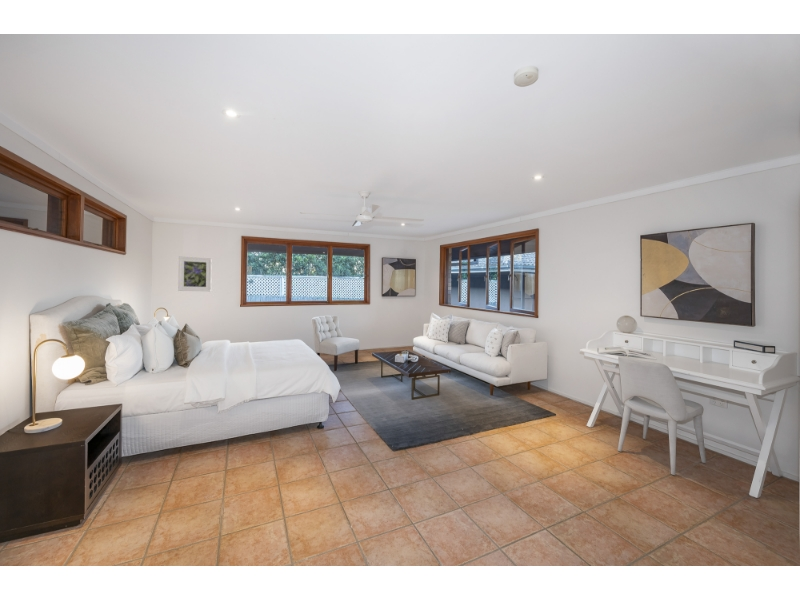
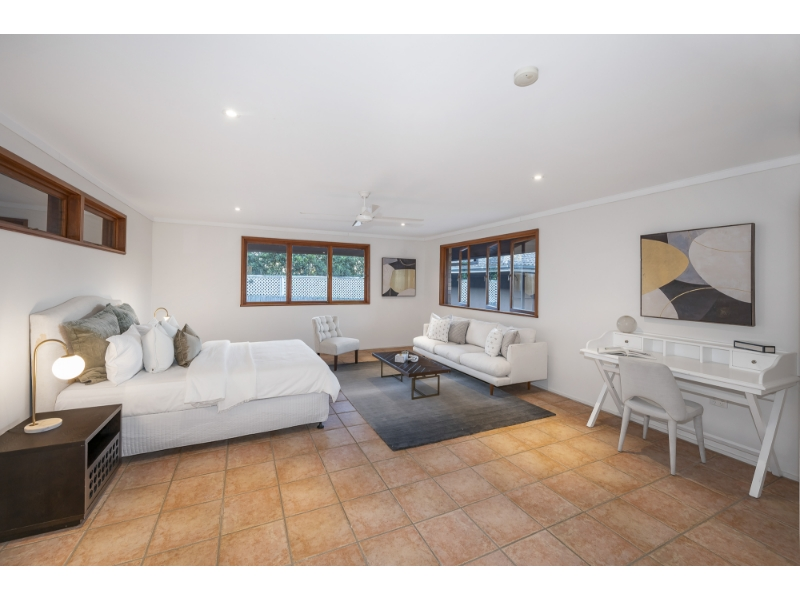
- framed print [177,255,213,293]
